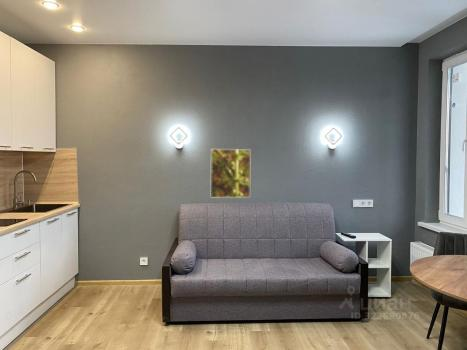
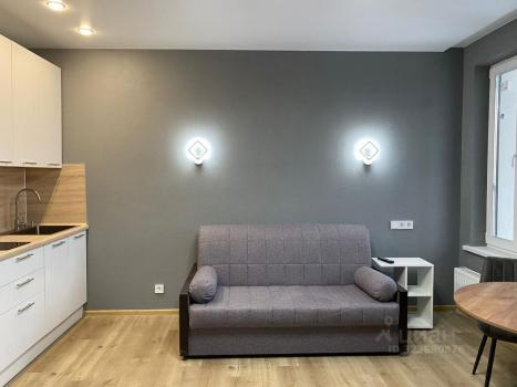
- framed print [210,148,252,199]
